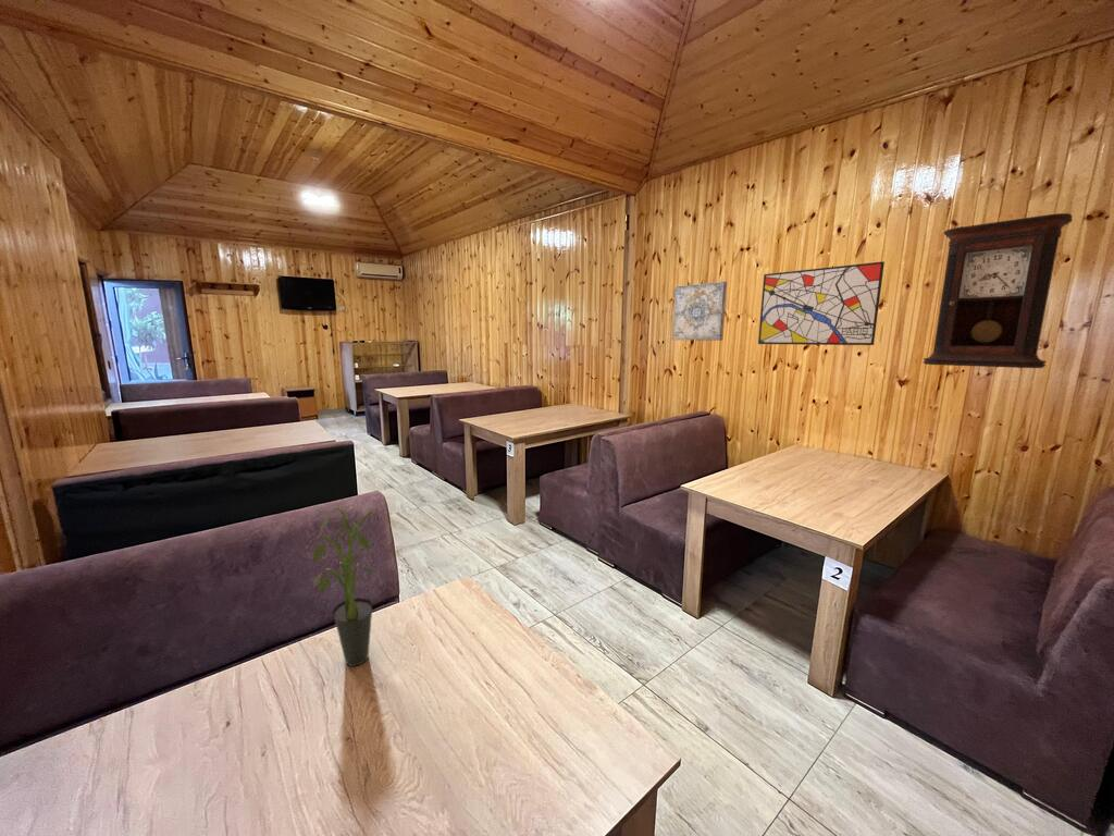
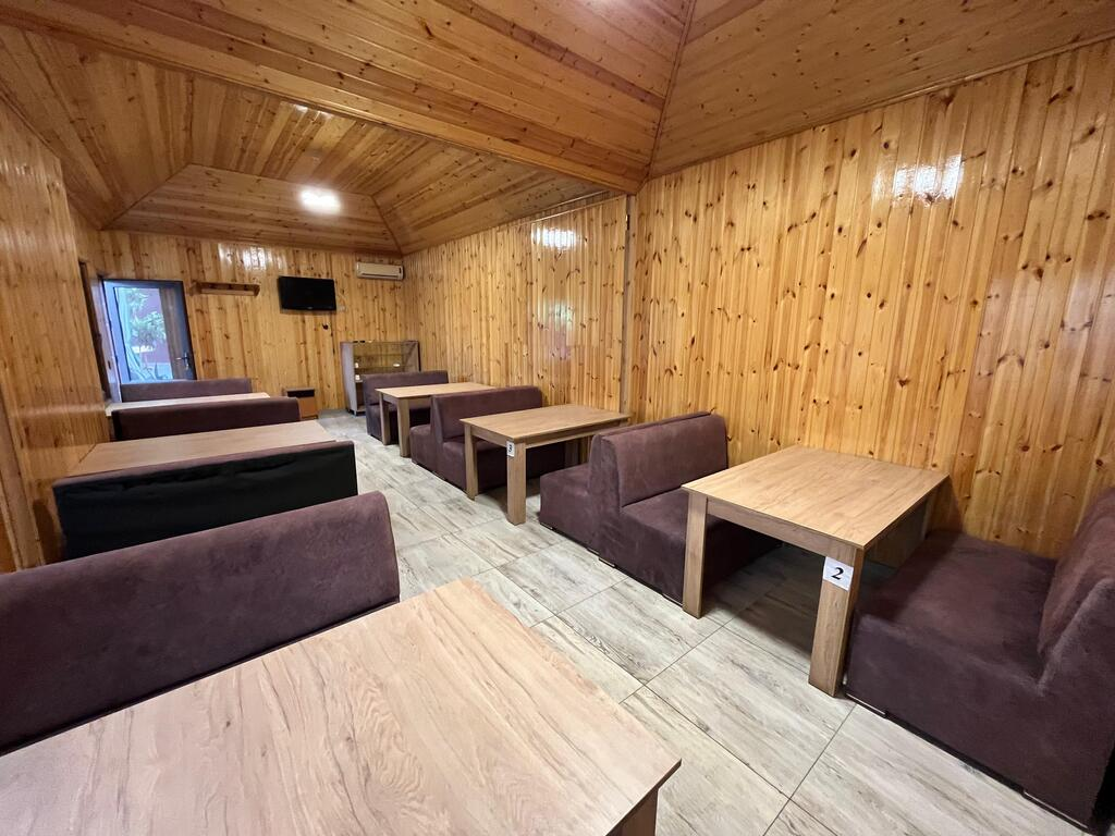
- wall art [671,281,728,342]
- pendulum clock [923,212,1073,369]
- potted plant [311,506,376,667]
- wall art [757,260,886,346]
